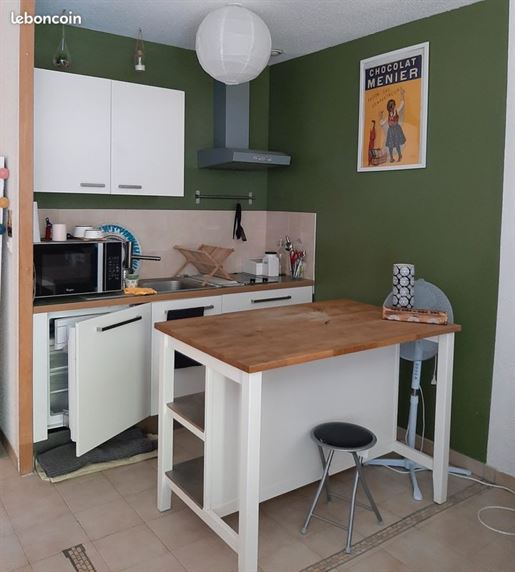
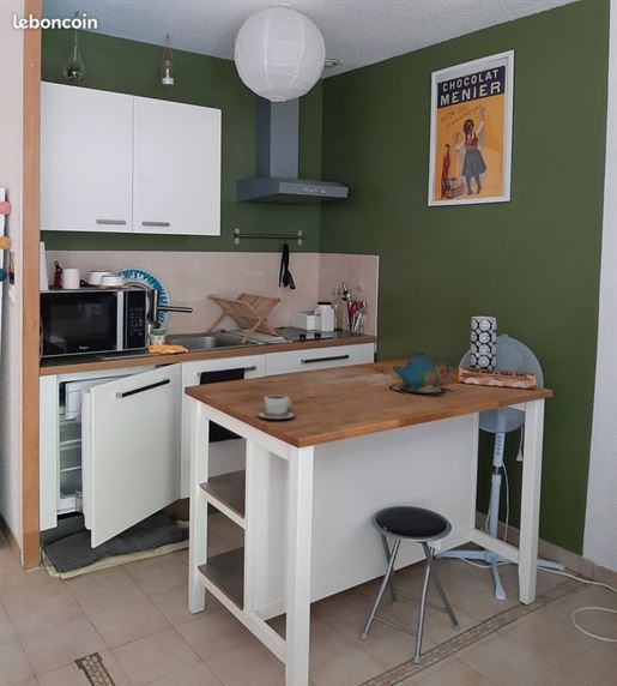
+ teapot [391,349,455,396]
+ cup [256,395,296,420]
